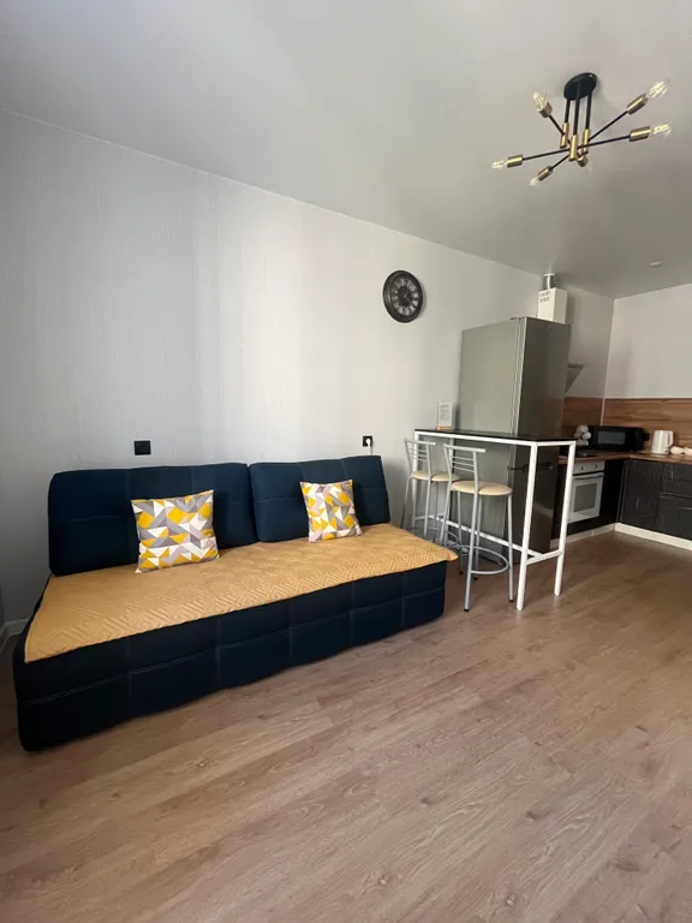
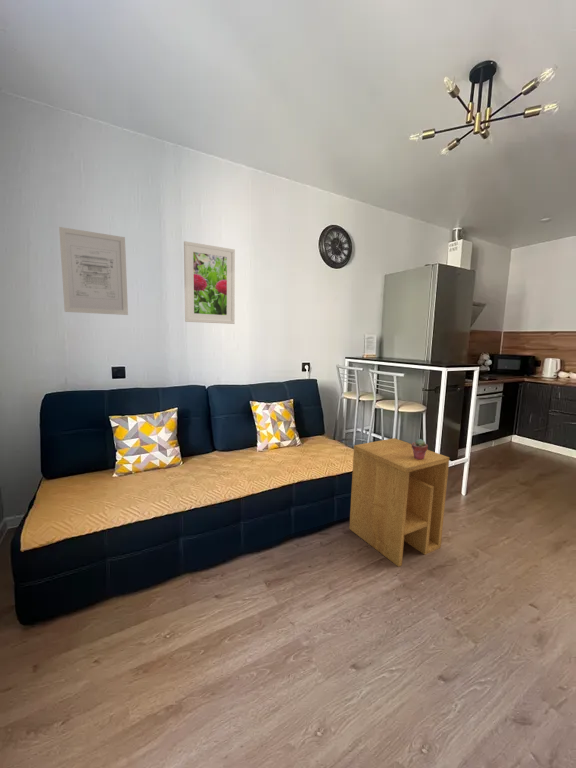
+ potted succulent [411,438,429,460]
+ wall art [58,226,129,316]
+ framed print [183,240,236,325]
+ side table [348,437,450,568]
